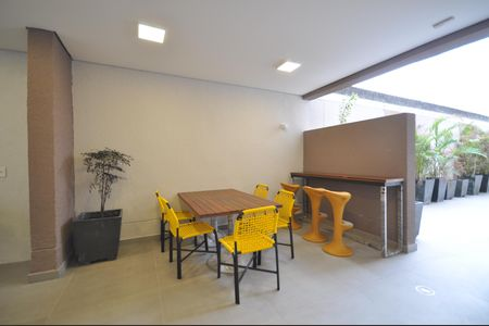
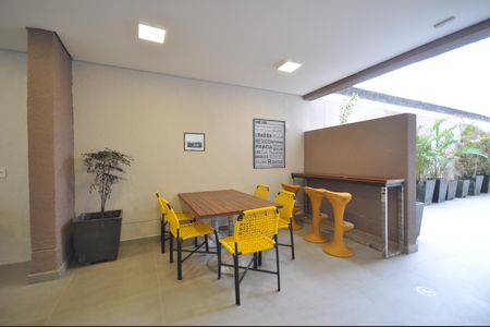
+ wall art [252,118,286,170]
+ wall art [183,132,206,153]
